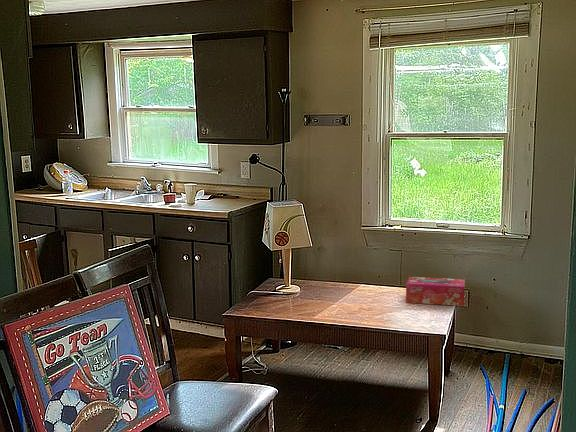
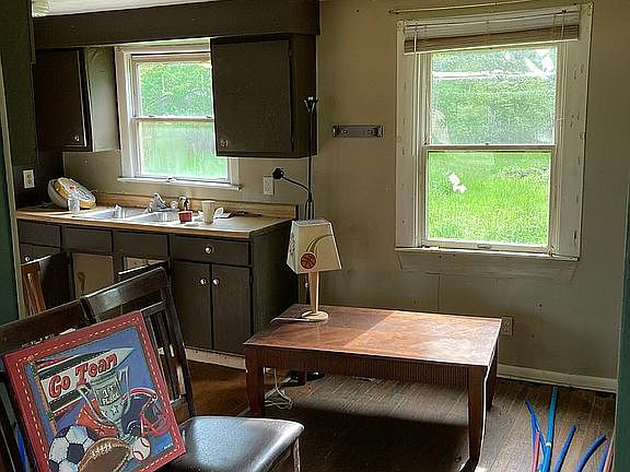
- tissue box [405,276,466,307]
